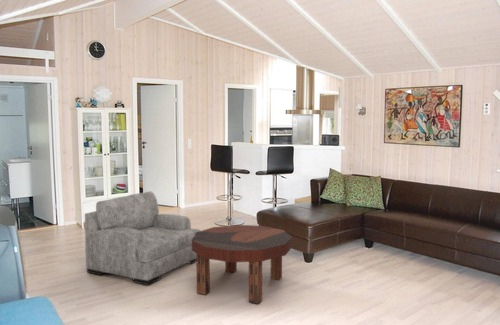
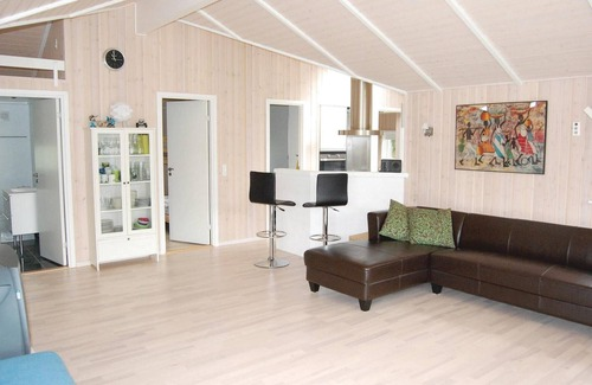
- armchair [84,191,201,286]
- coffee table [192,224,293,305]
